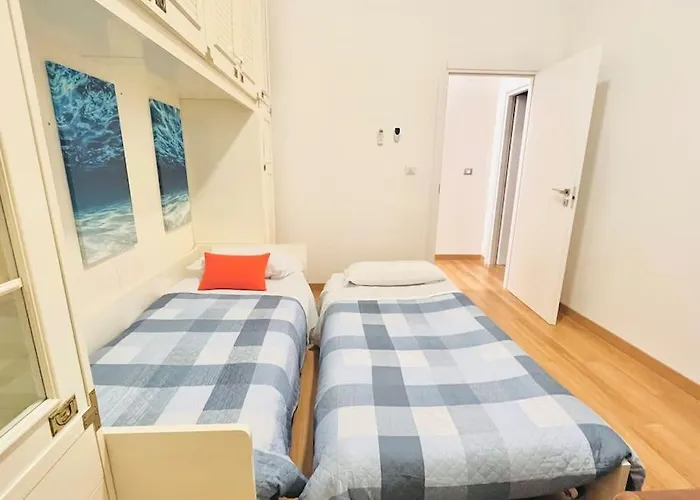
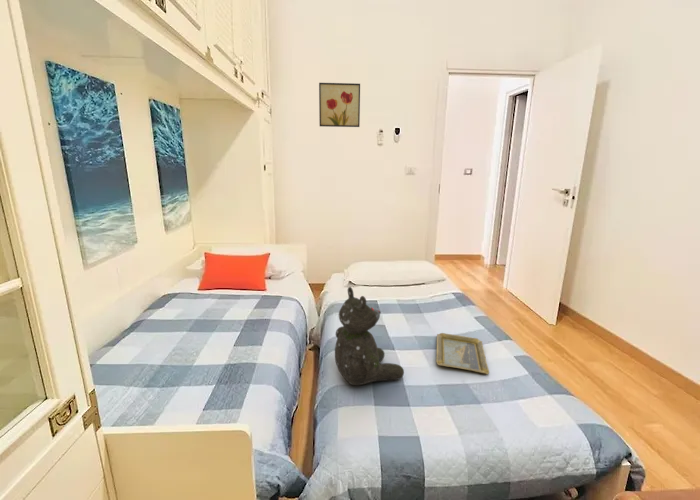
+ teddy bear [334,286,405,386]
+ tray [435,332,490,375]
+ wall art [318,82,361,128]
